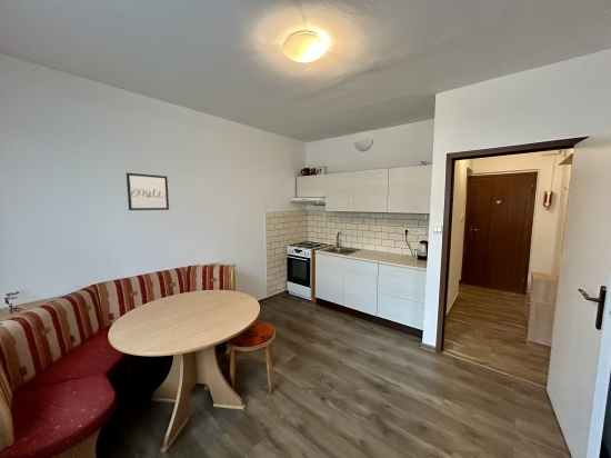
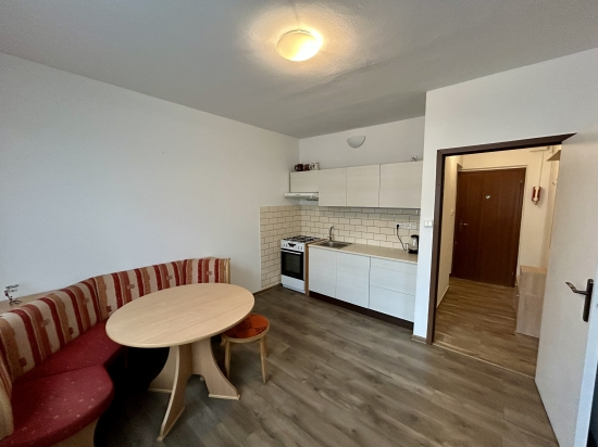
- wall art [126,172,170,211]
